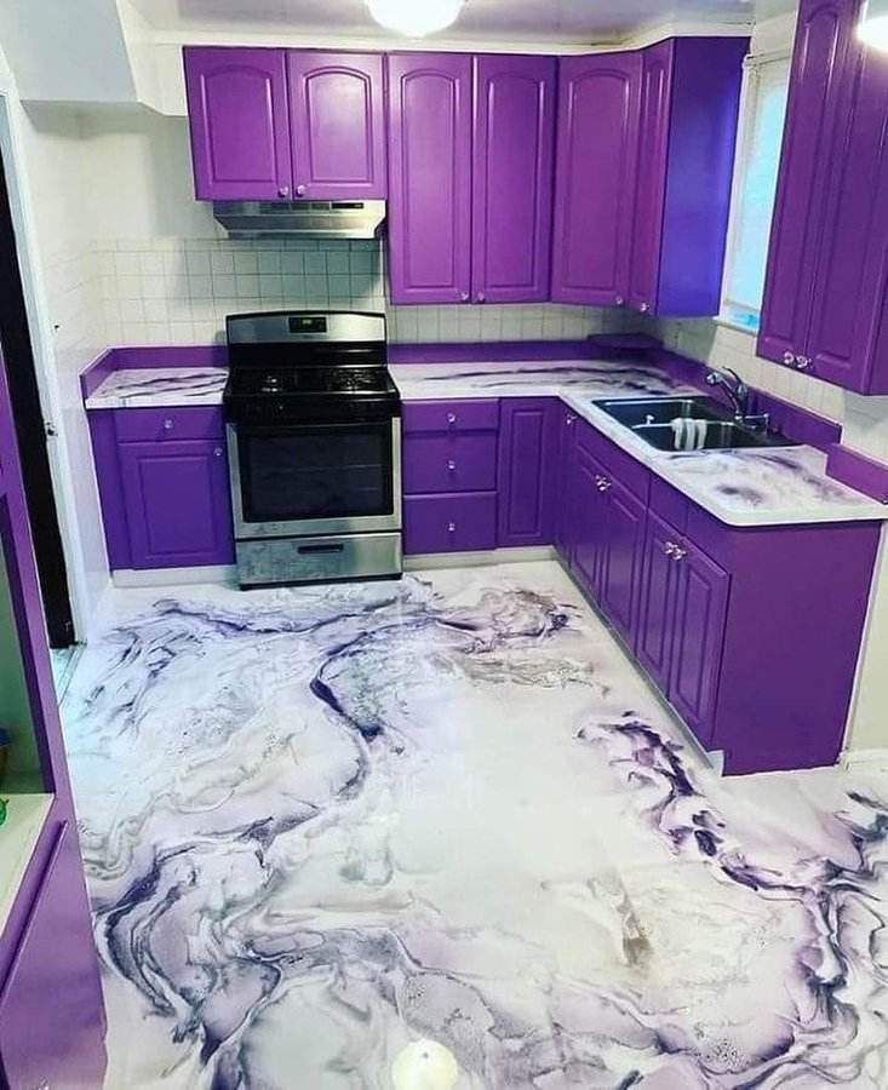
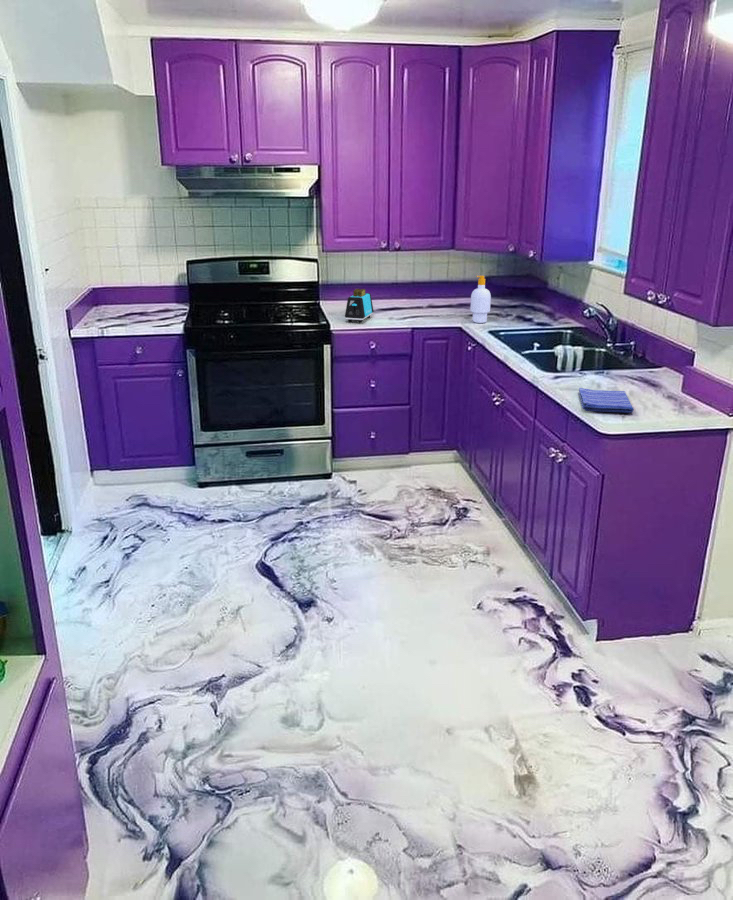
+ toaster [344,288,375,324]
+ soap bottle [469,275,492,324]
+ dish towel [578,387,634,414]
